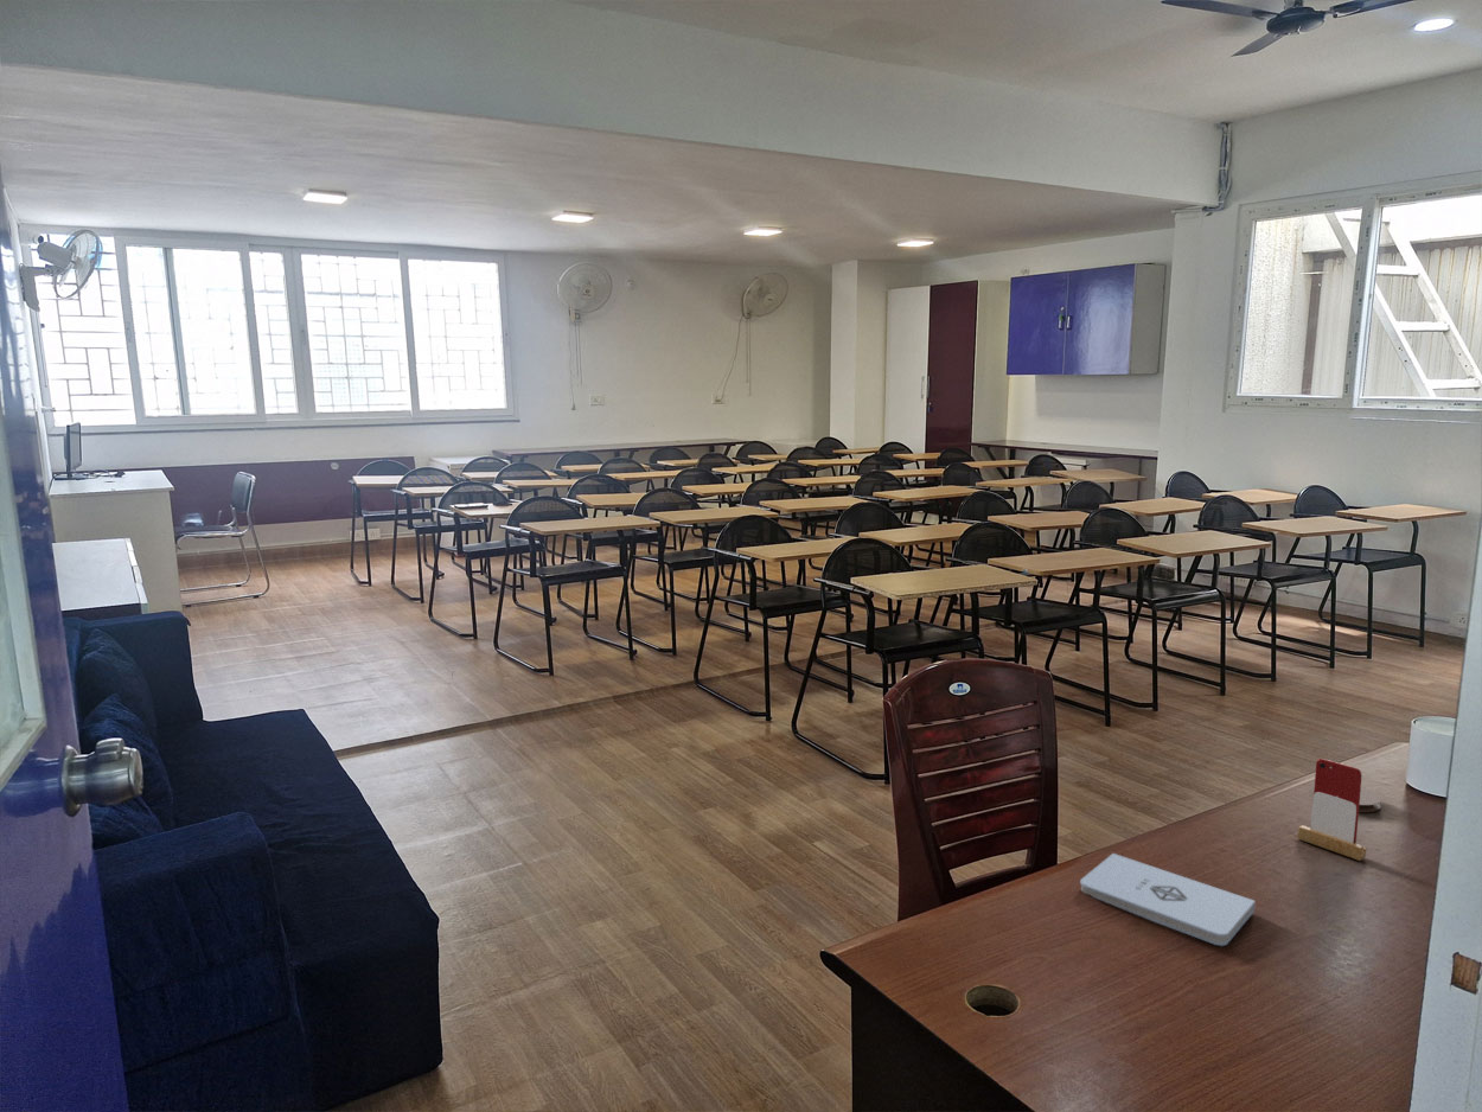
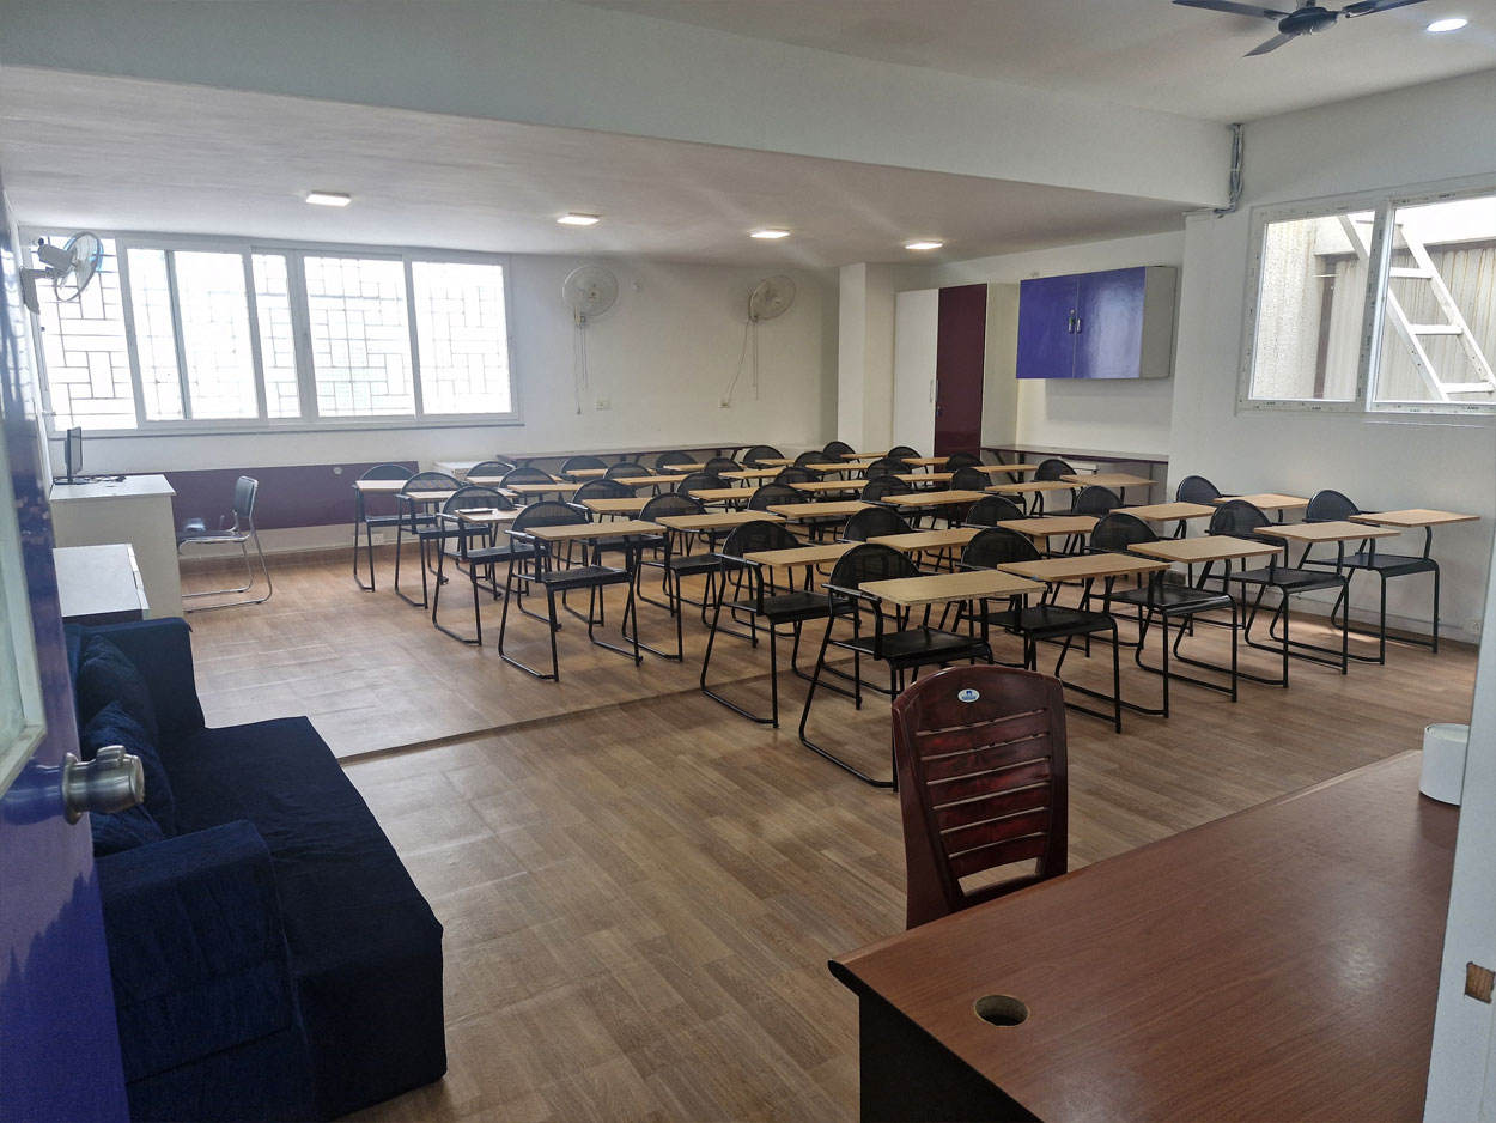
- smartphone [1297,758,1368,862]
- notepad [1079,852,1257,947]
- coaster [1359,786,1382,813]
